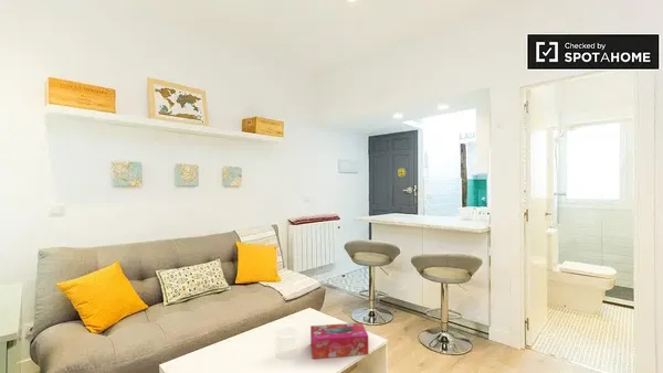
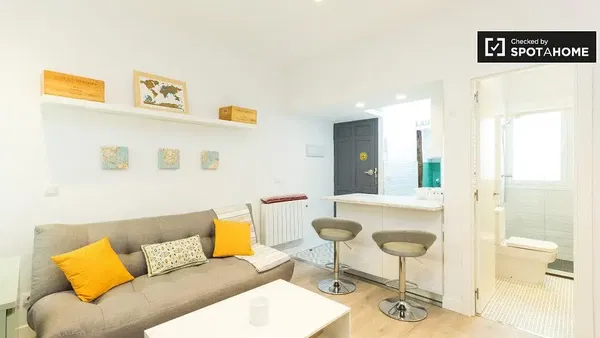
- tissue box [309,321,369,360]
